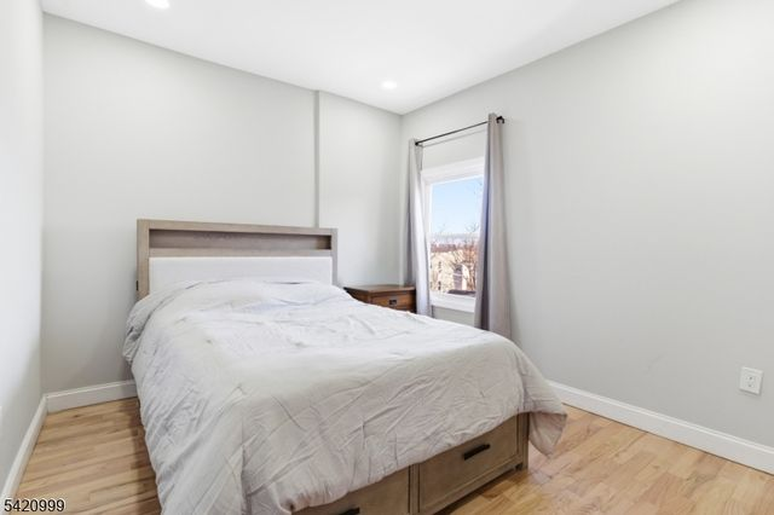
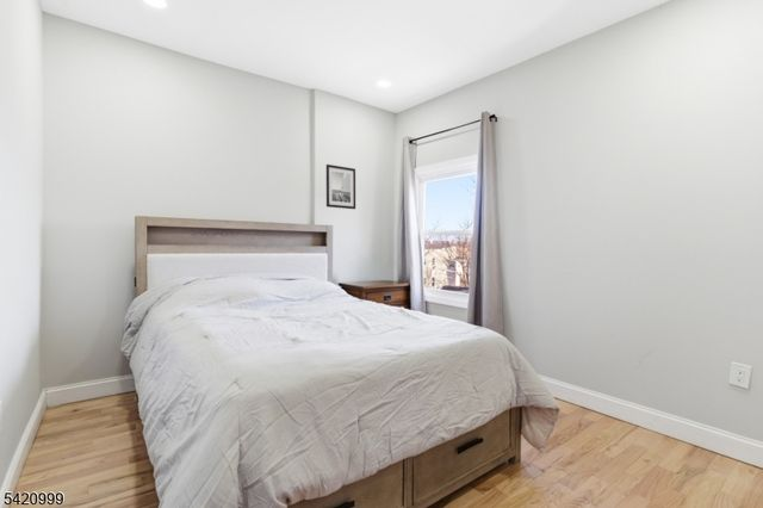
+ wall art [325,163,356,210]
